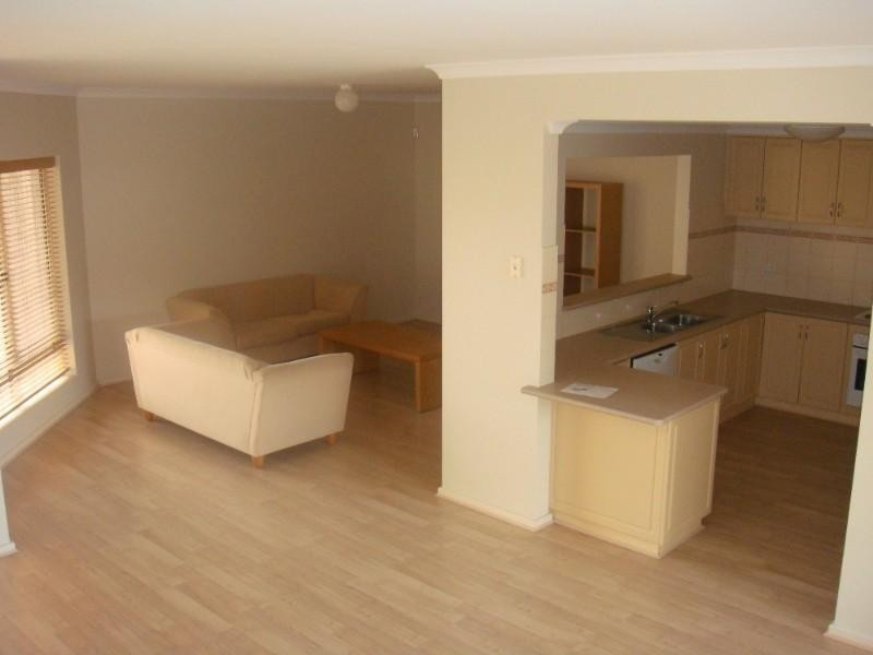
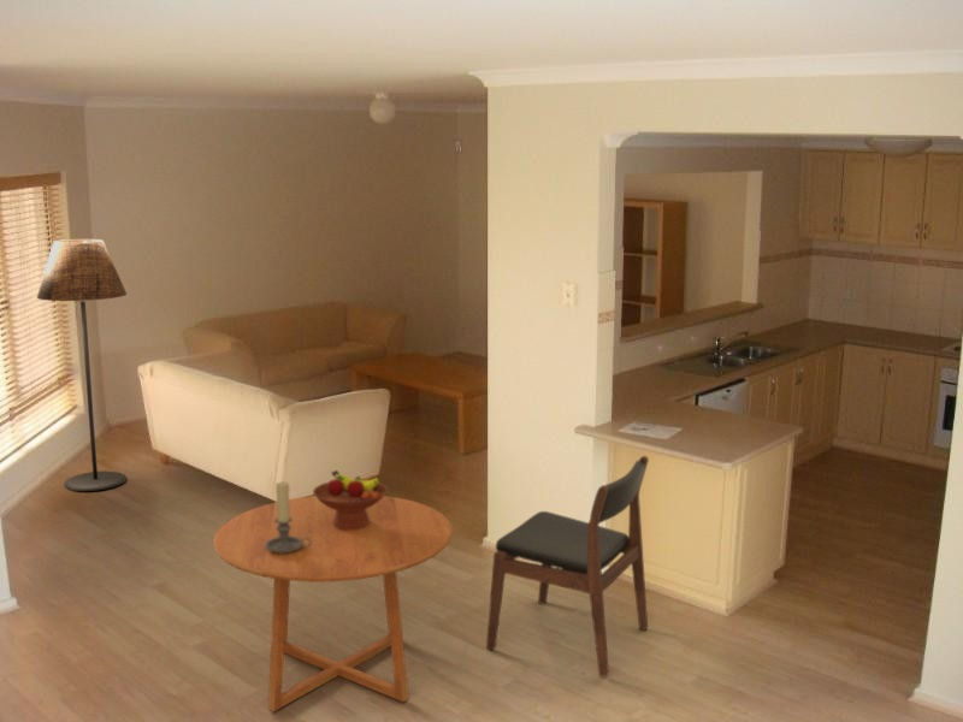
+ dining table [212,495,454,712]
+ fruit bowl [312,469,389,529]
+ floor lamp [36,238,128,492]
+ dining chair [485,455,650,677]
+ candle holder [265,481,311,554]
